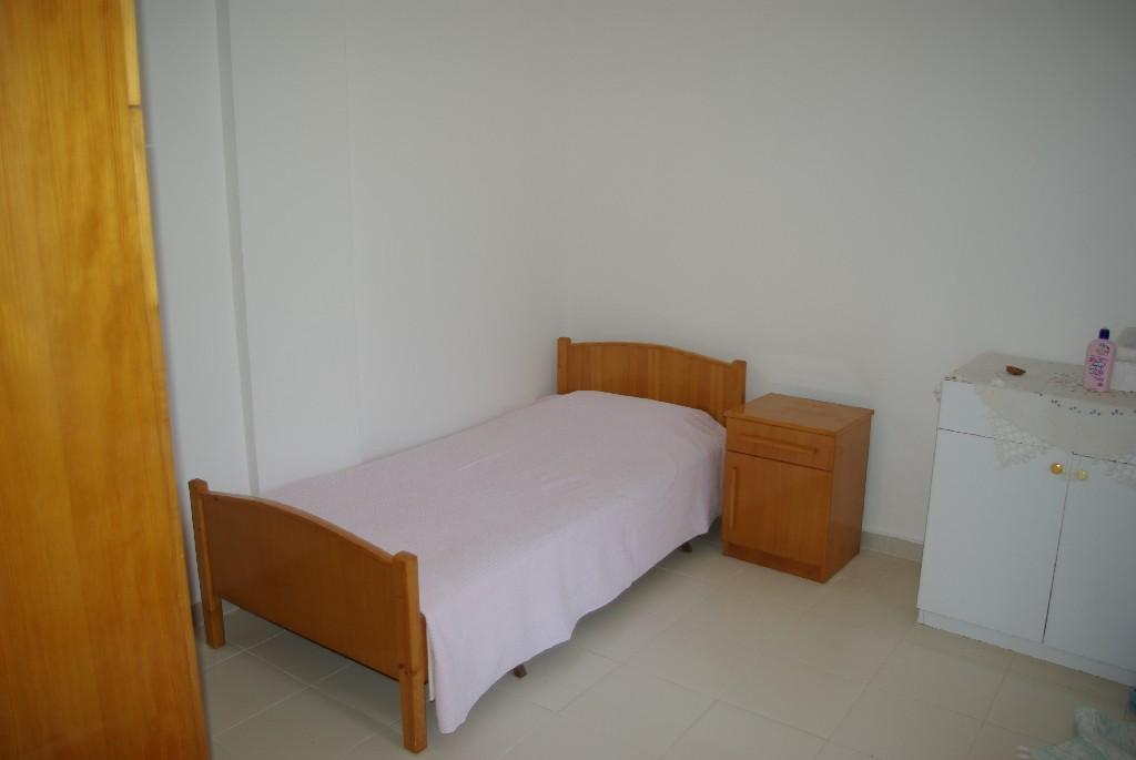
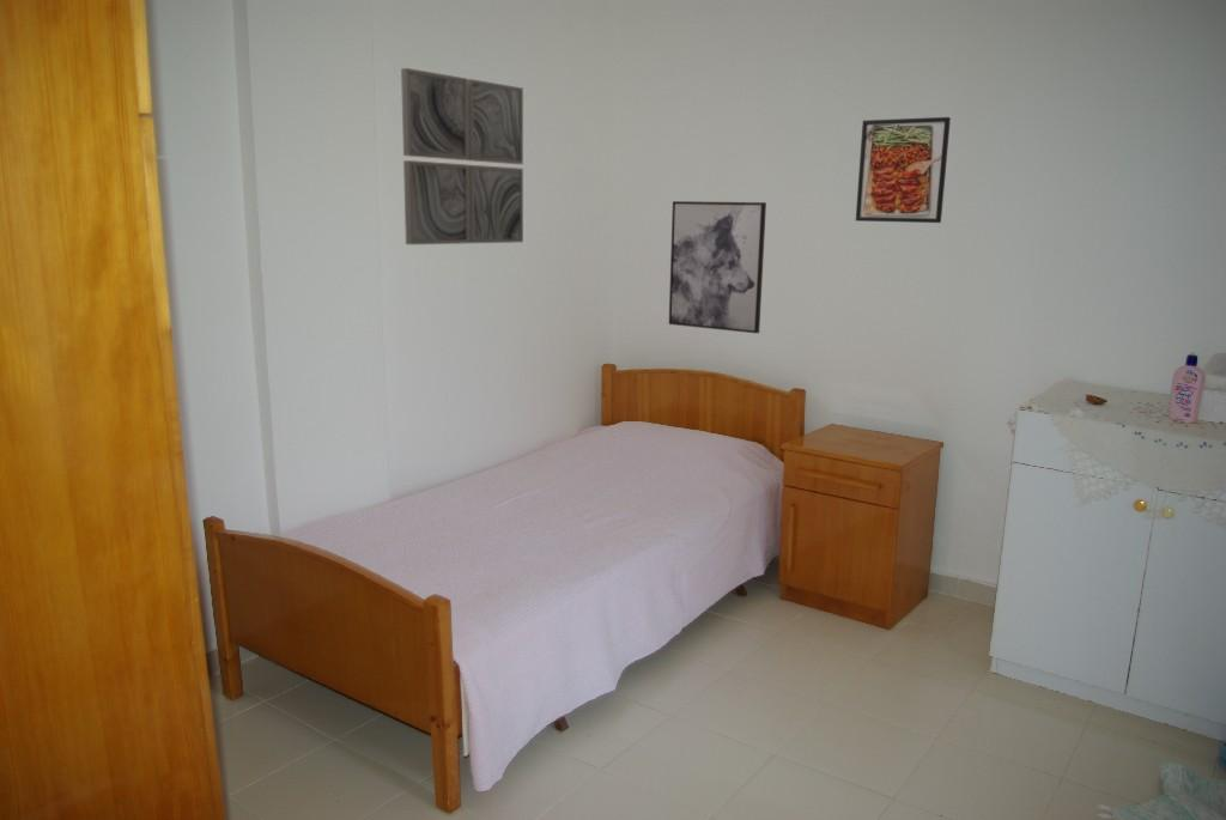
+ wall art [400,67,524,245]
+ wall art [668,200,767,334]
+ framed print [855,116,952,224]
